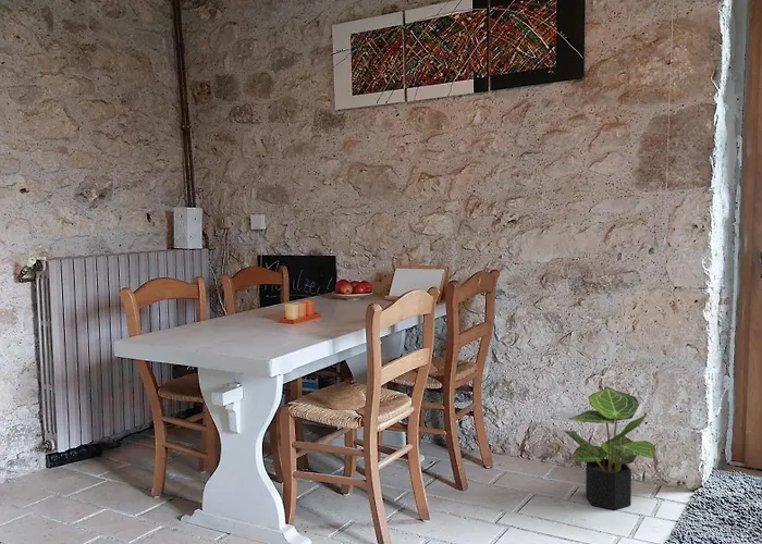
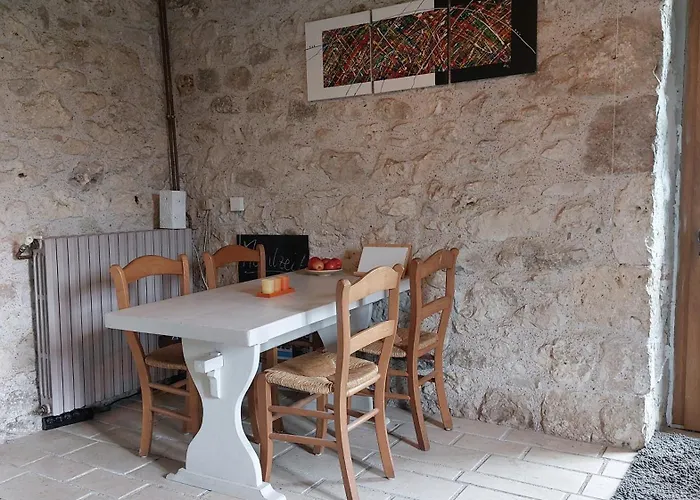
- potted plant [564,386,656,511]
